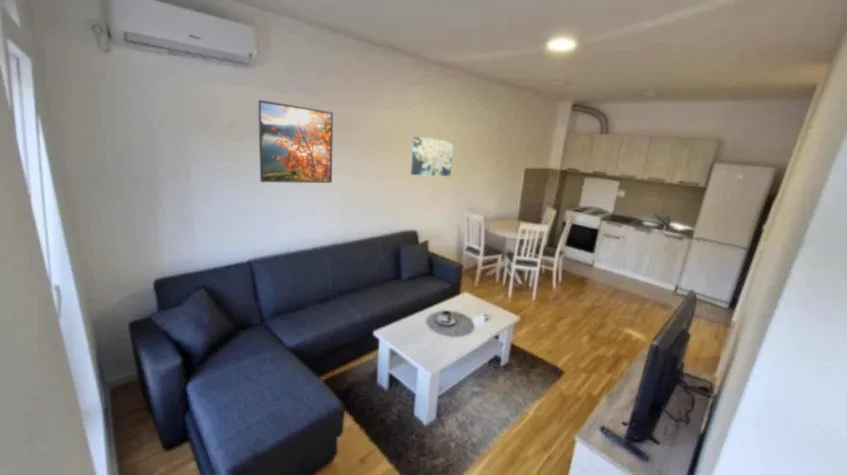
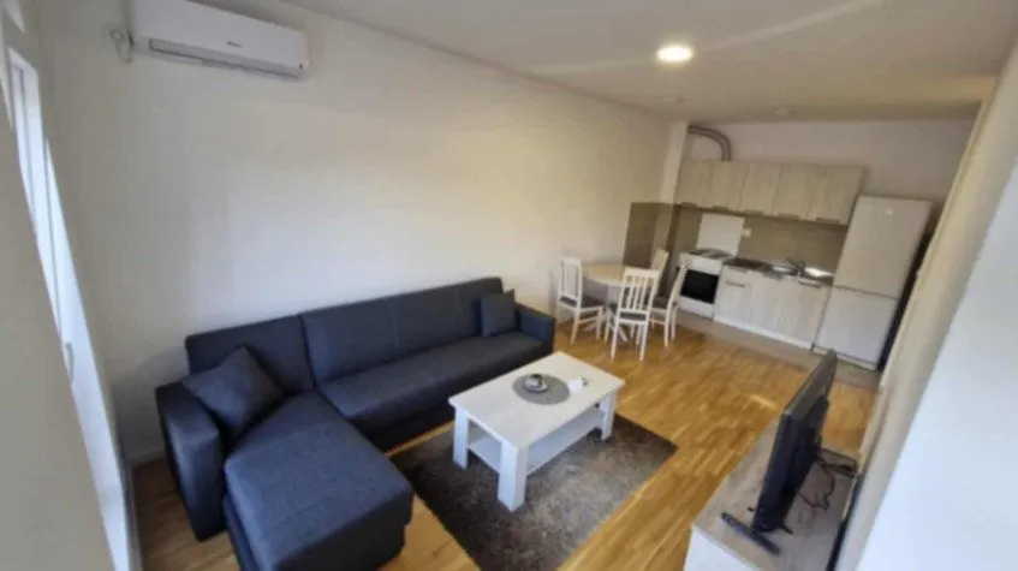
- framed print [257,99,334,184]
- wall art [410,136,455,177]
